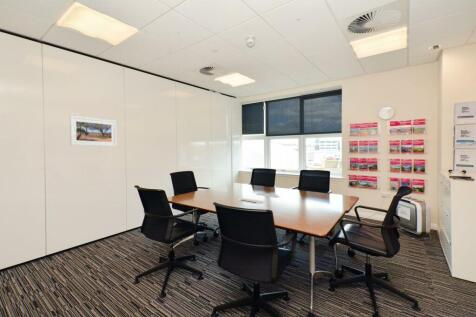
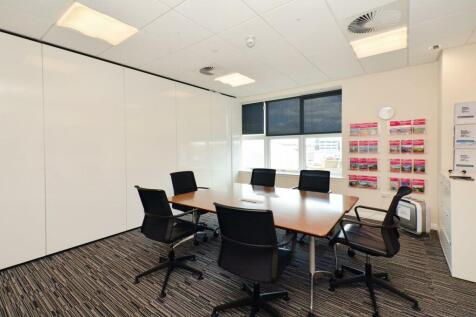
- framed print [69,115,117,147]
